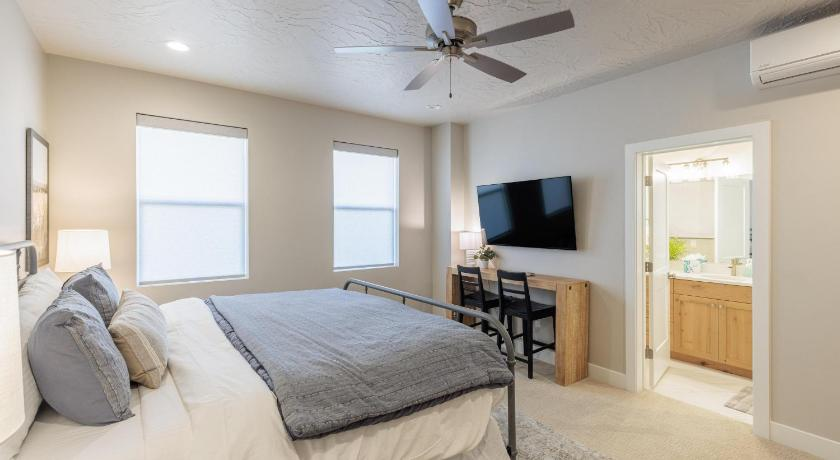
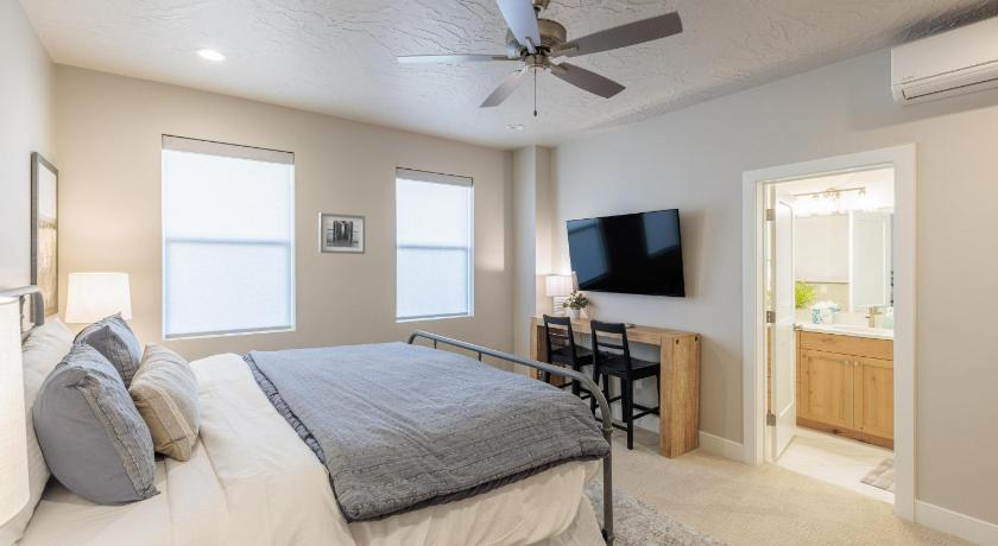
+ wall art [318,211,366,255]
